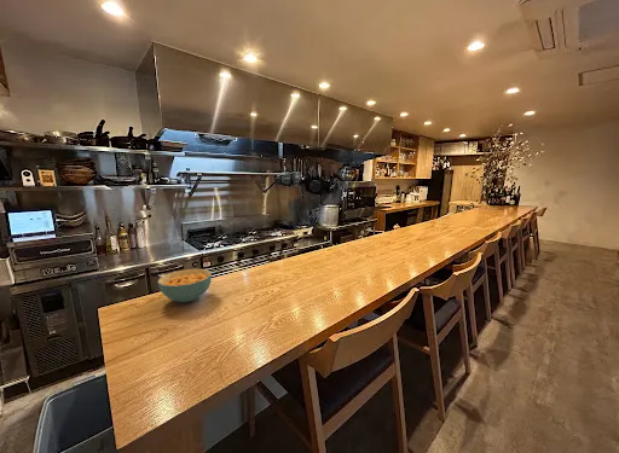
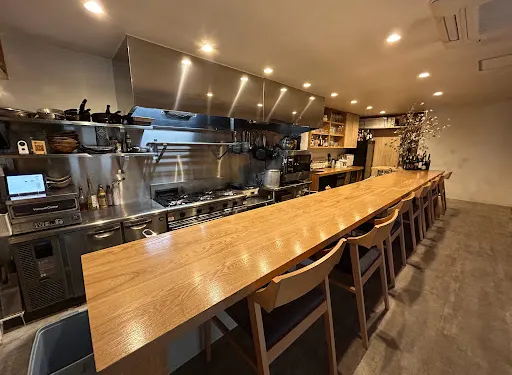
- cereal bowl [156,268,213,303]
